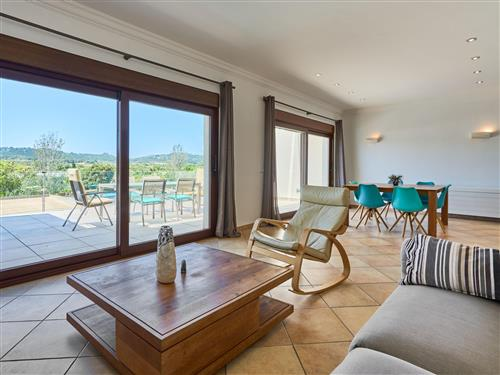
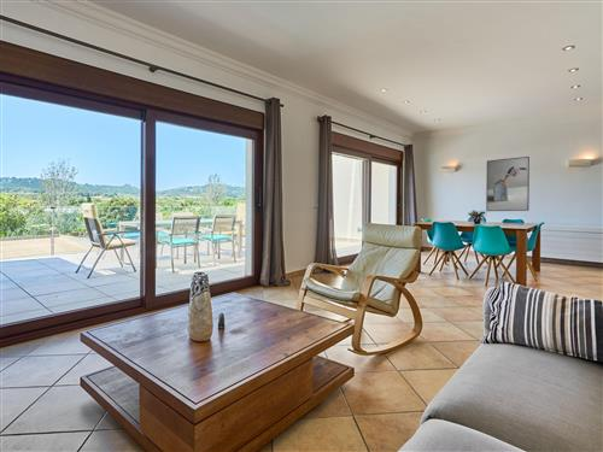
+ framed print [485,155,531,212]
